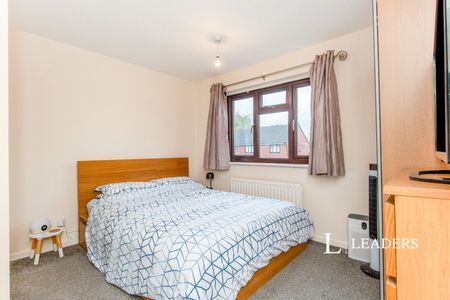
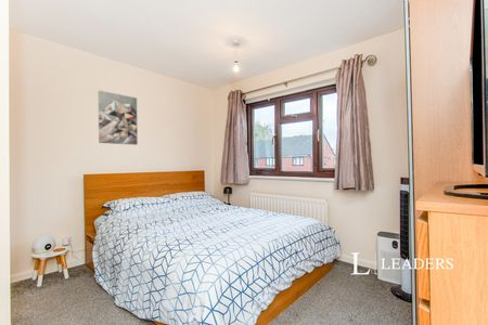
+ wall art [98,90,139,146]
